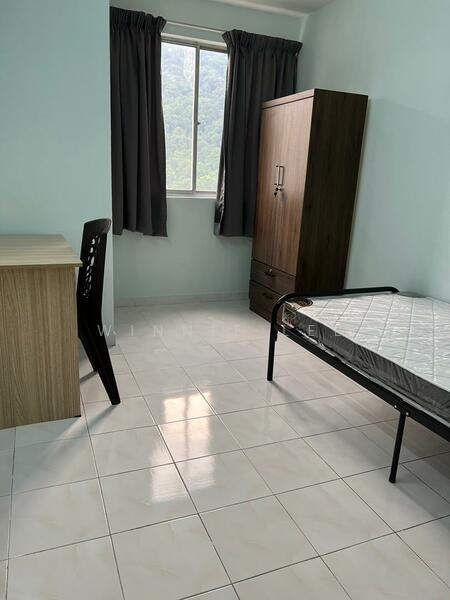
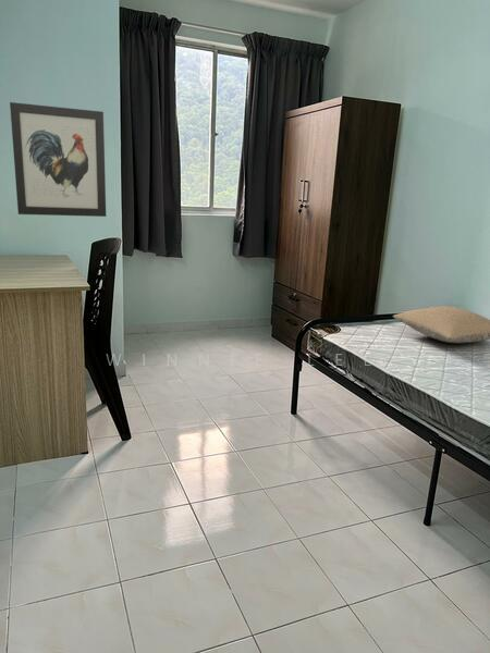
+ pillow [392,305,490,344]
+ wall art [9,101,107,218]
